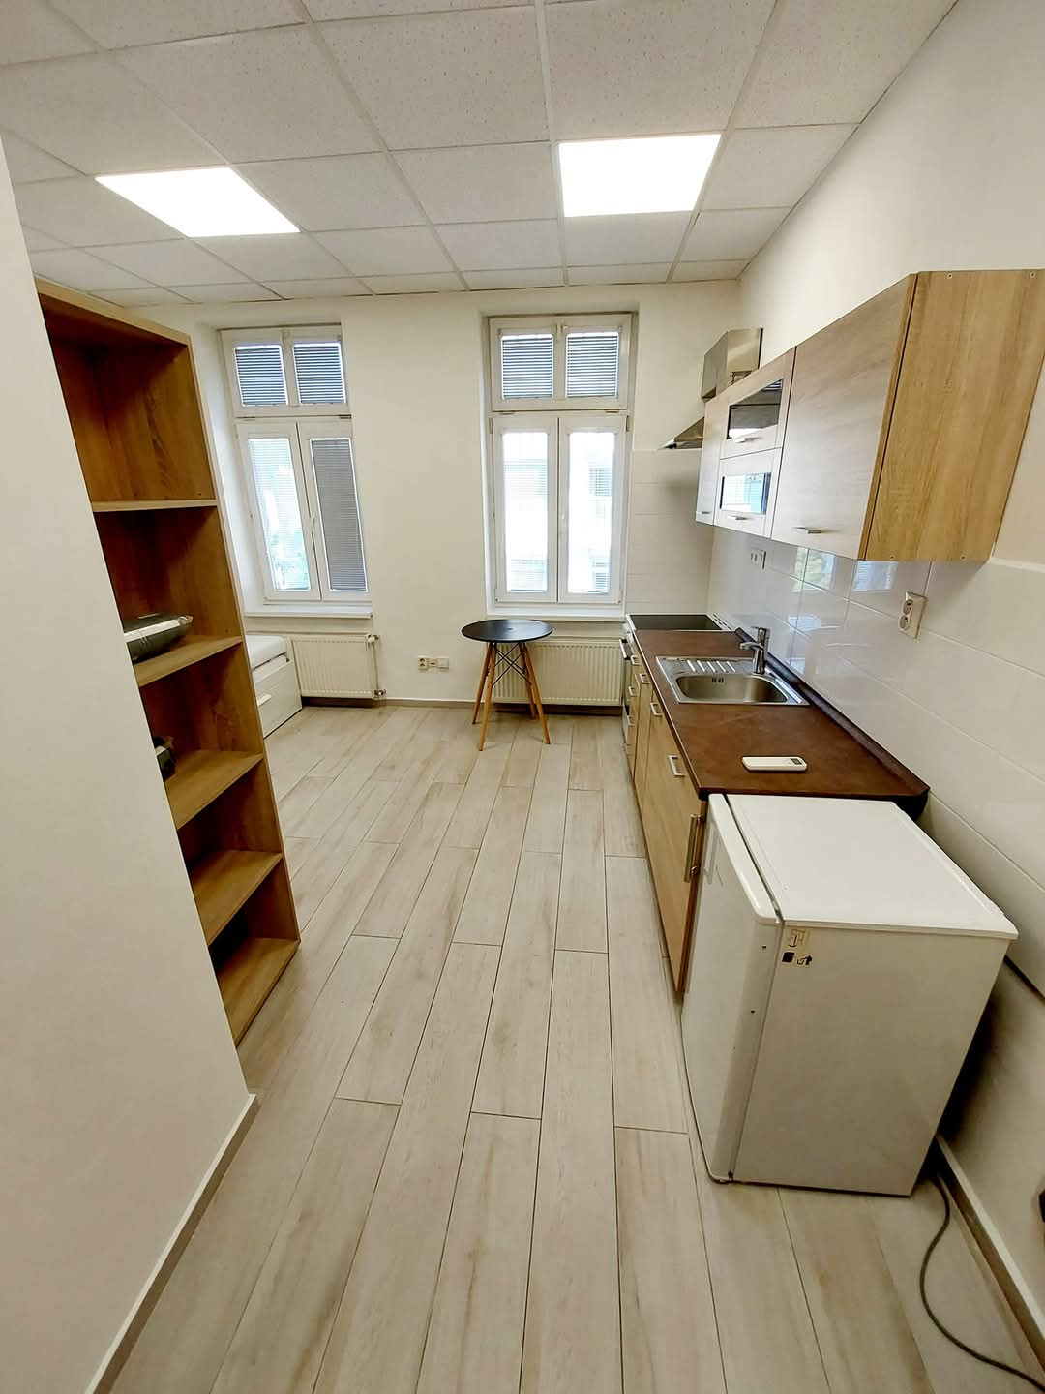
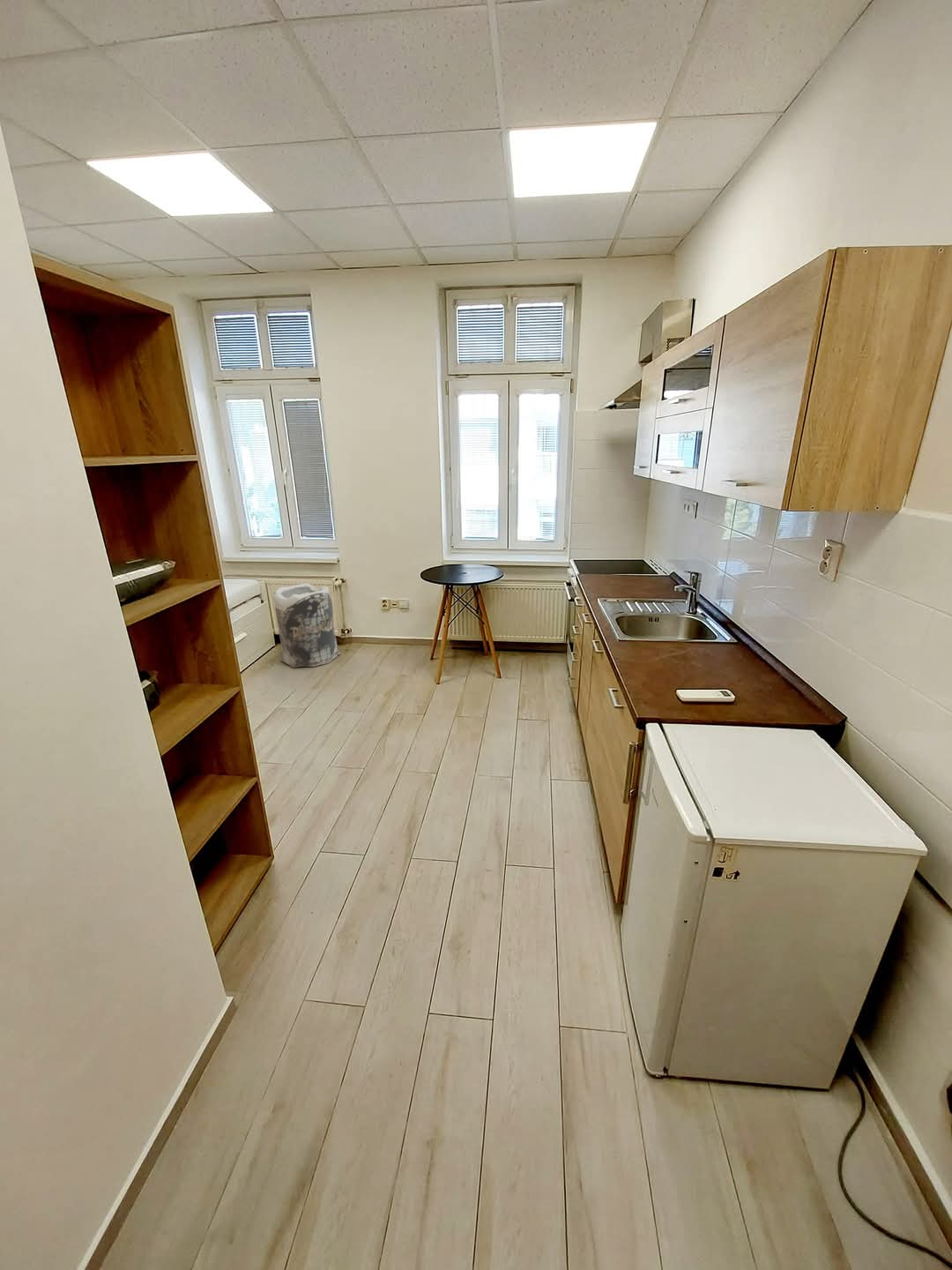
+ bag [272,583,341,669]
